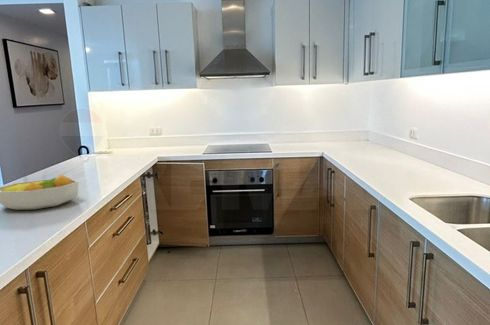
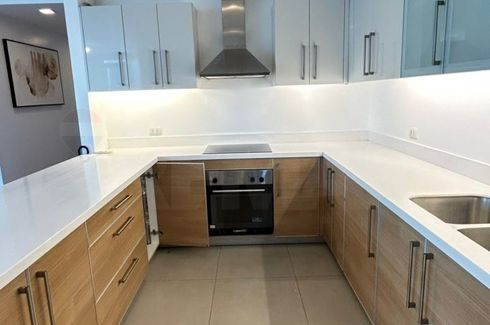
- fruit bowl [0,173,79,211]
